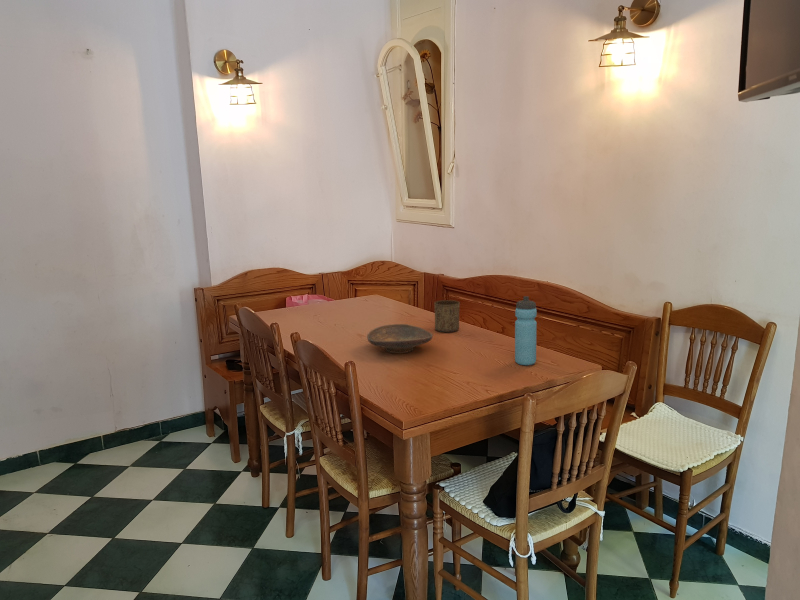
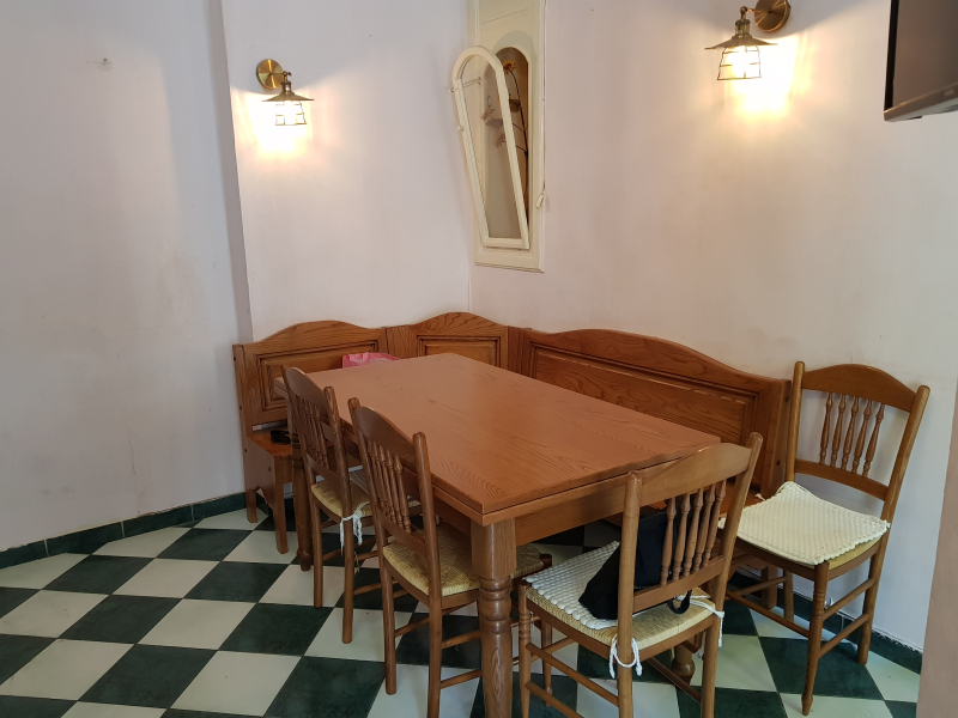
- decorative bowl [366,323,434,354]
- water bottle [514,295,538,366]
- cup [433,299,461,333]
